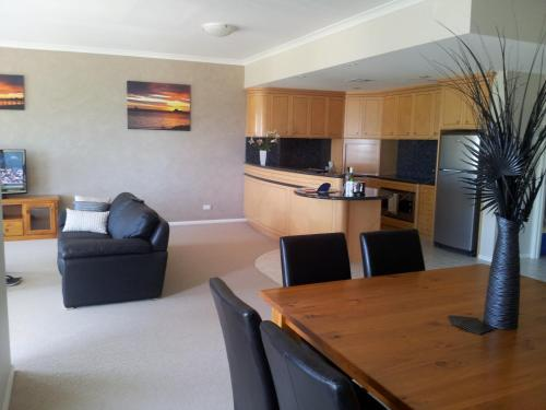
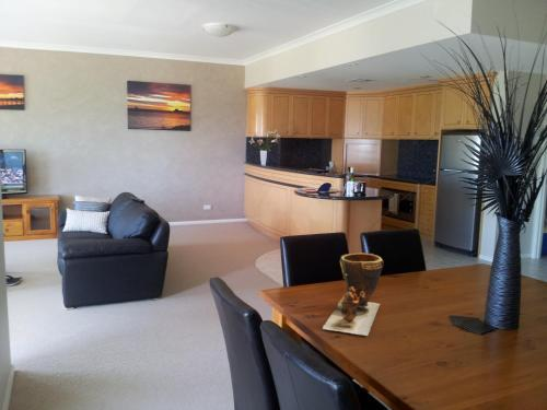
+ clay pot [322,251,385,337]
